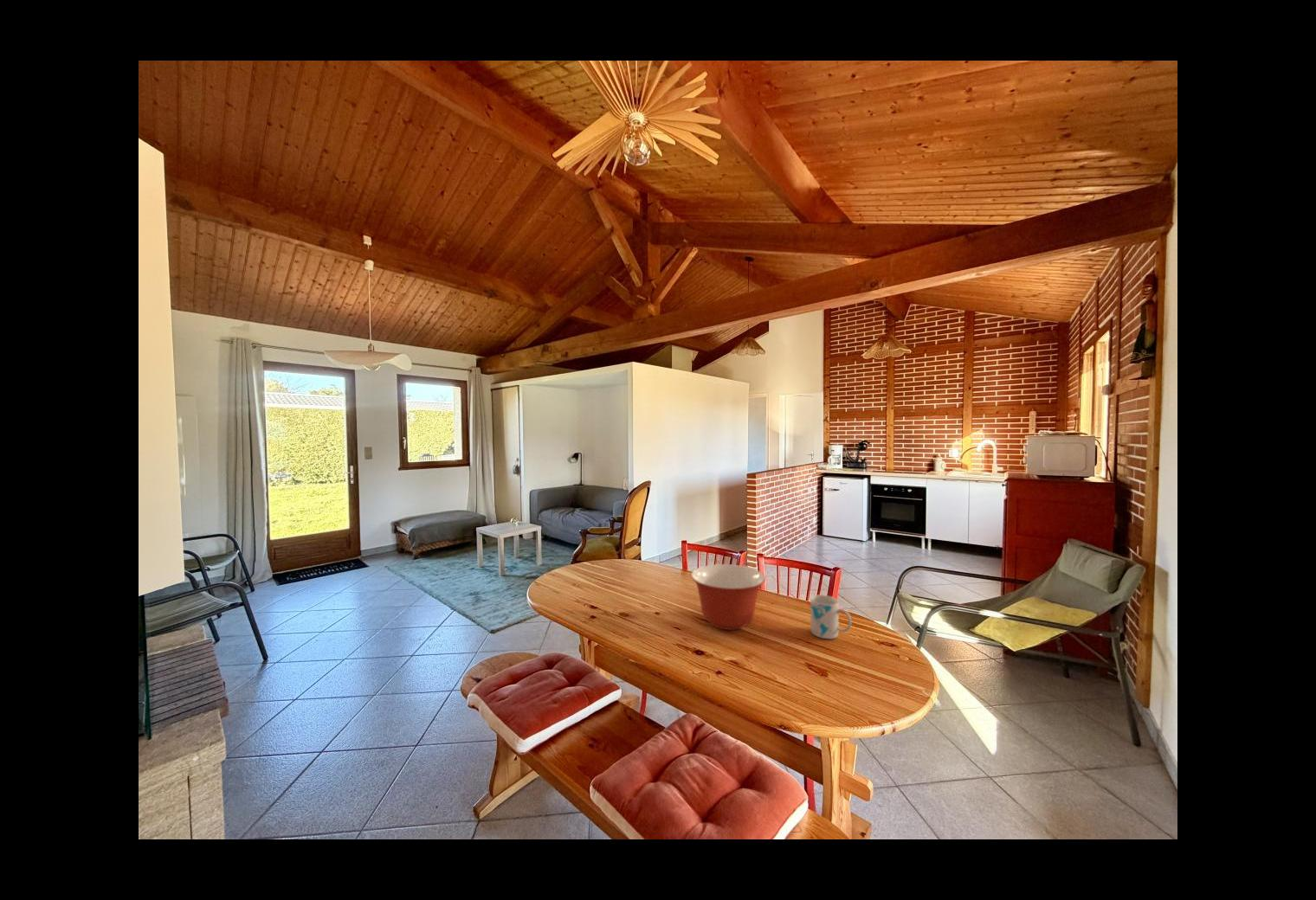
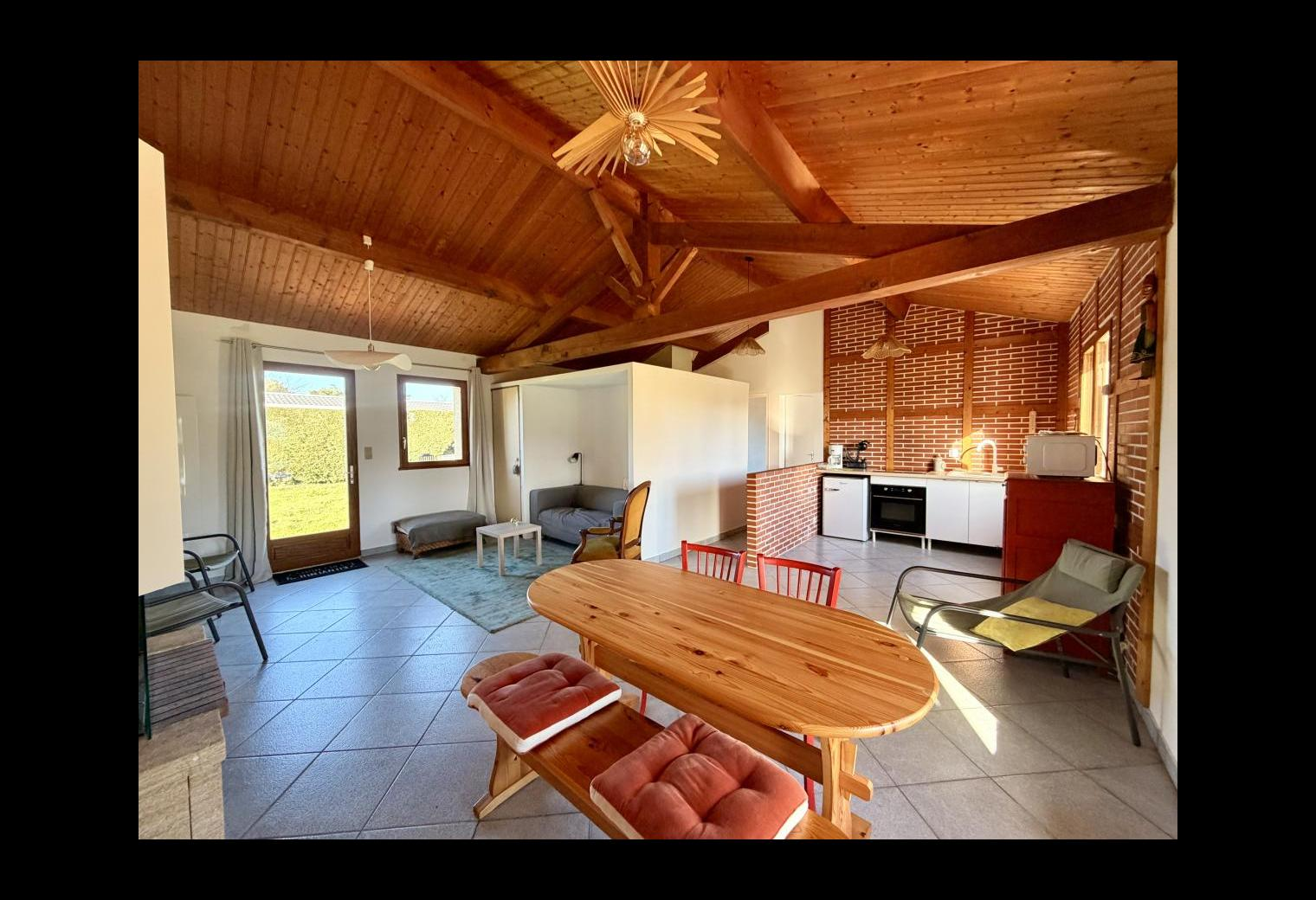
- mug [810,594,852,640]
- mixing bowl [690,563,766,631]
